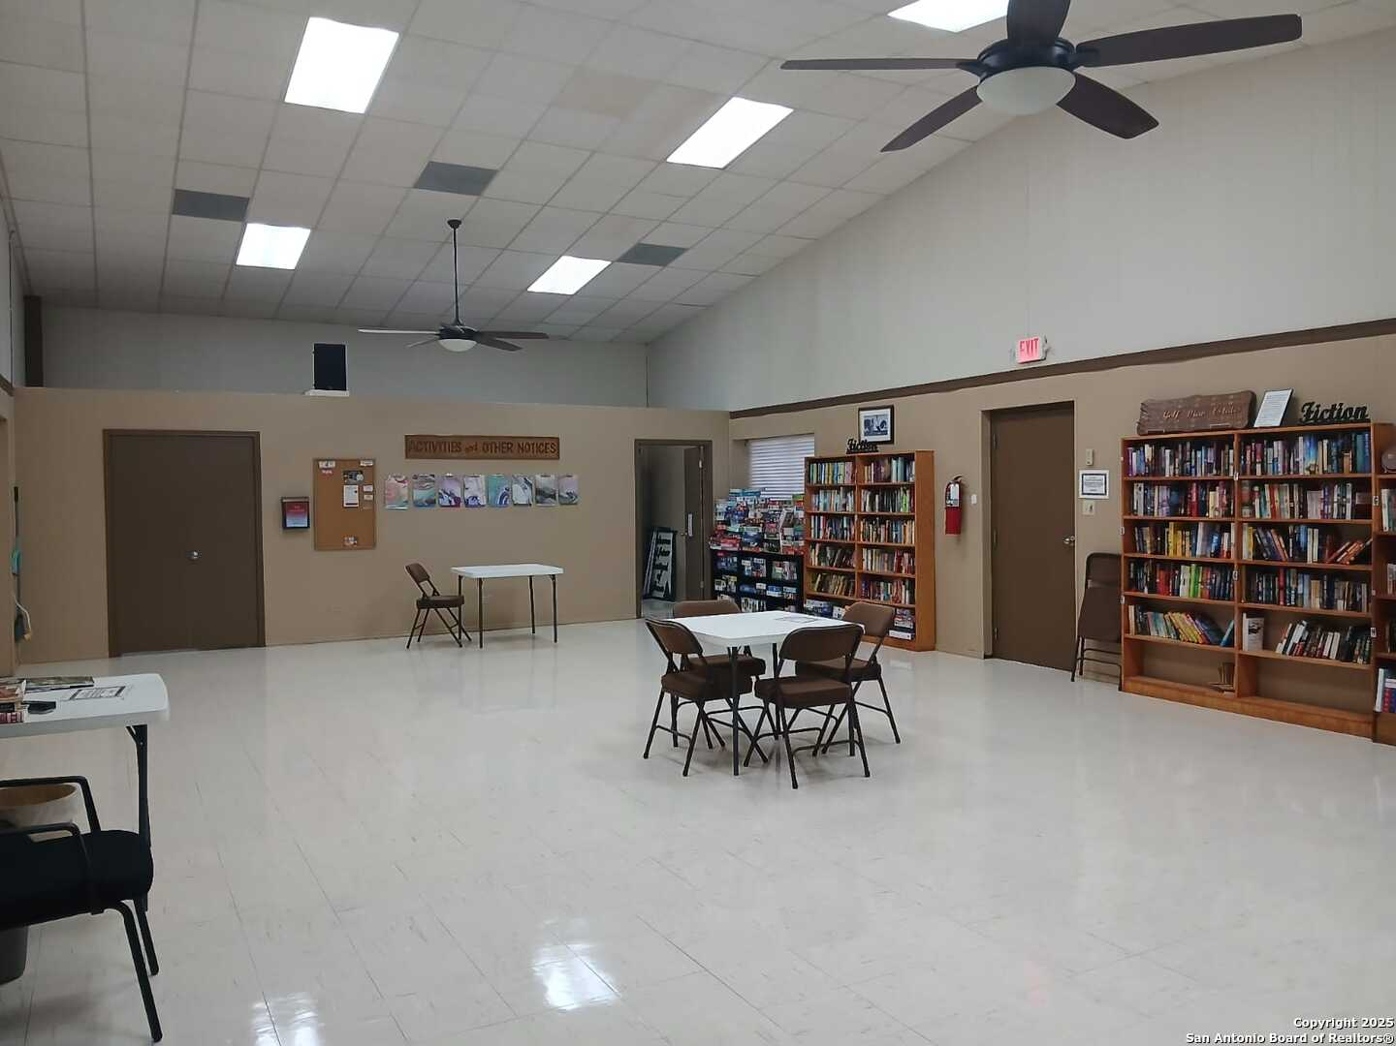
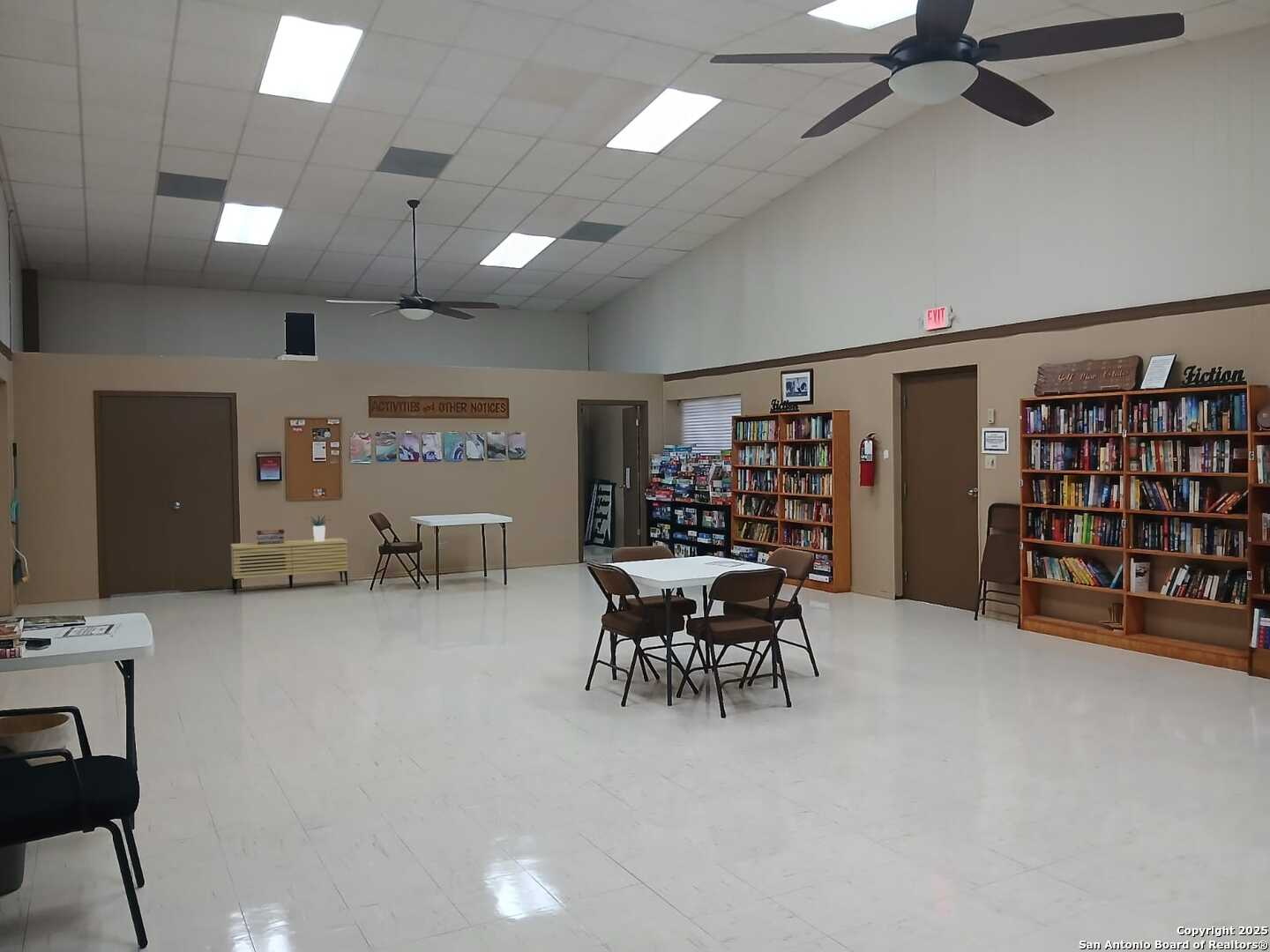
+ book stack [256,529,285,545]
+ sideboard [230,537,348,595]
+ potted plant [303,514,333,541]
